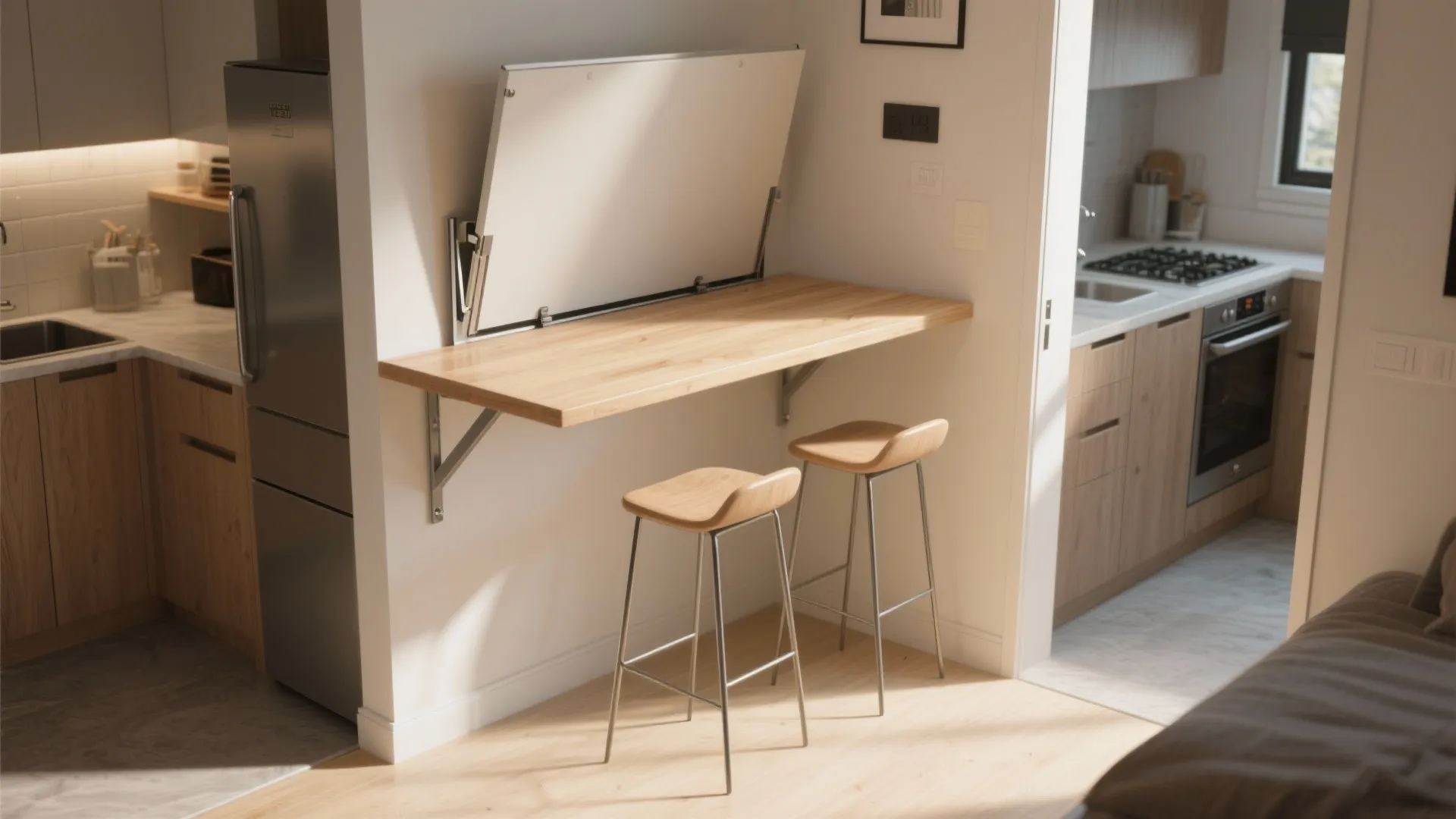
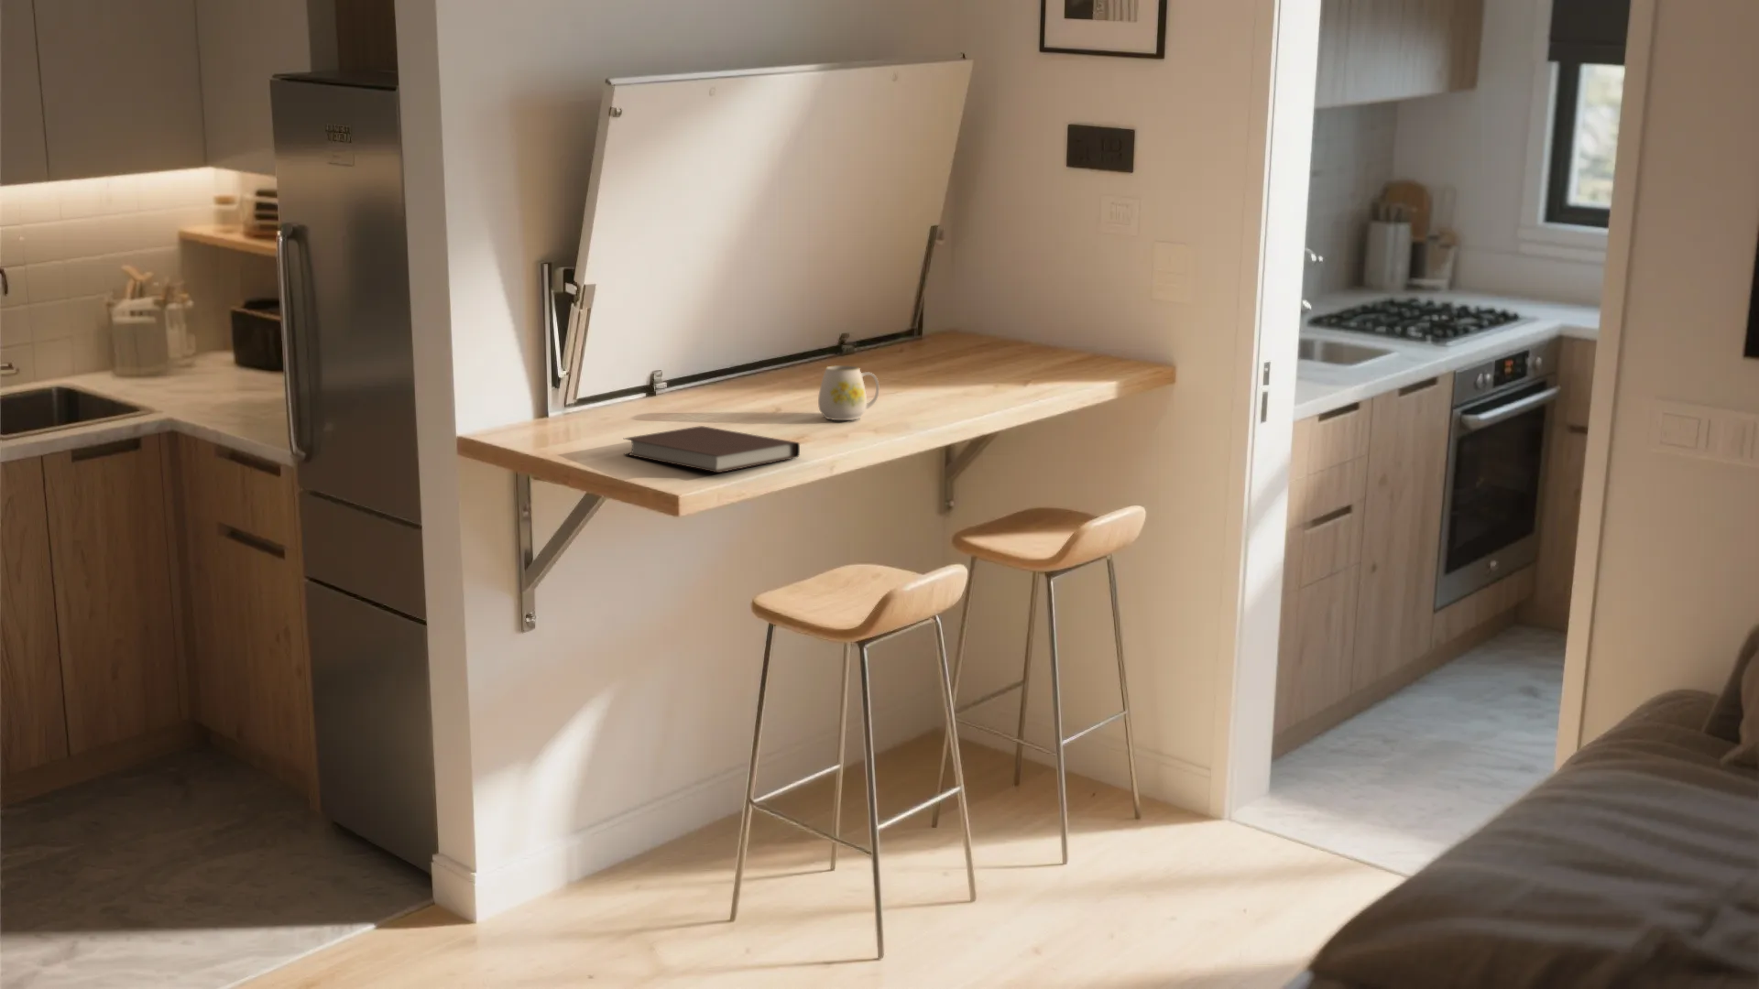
+ mug [817,365,881,421]
+ notebook [623,425,801,473]
